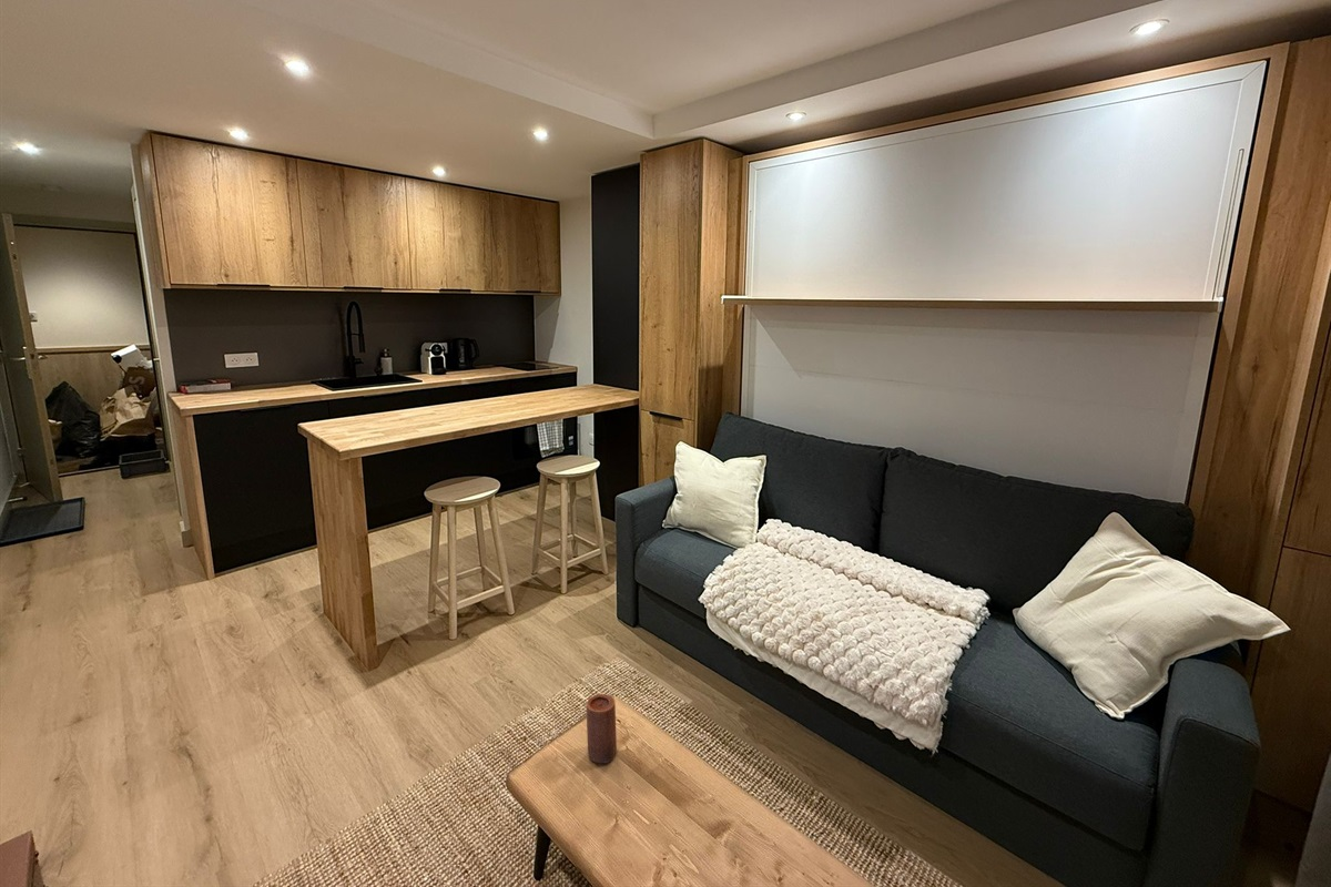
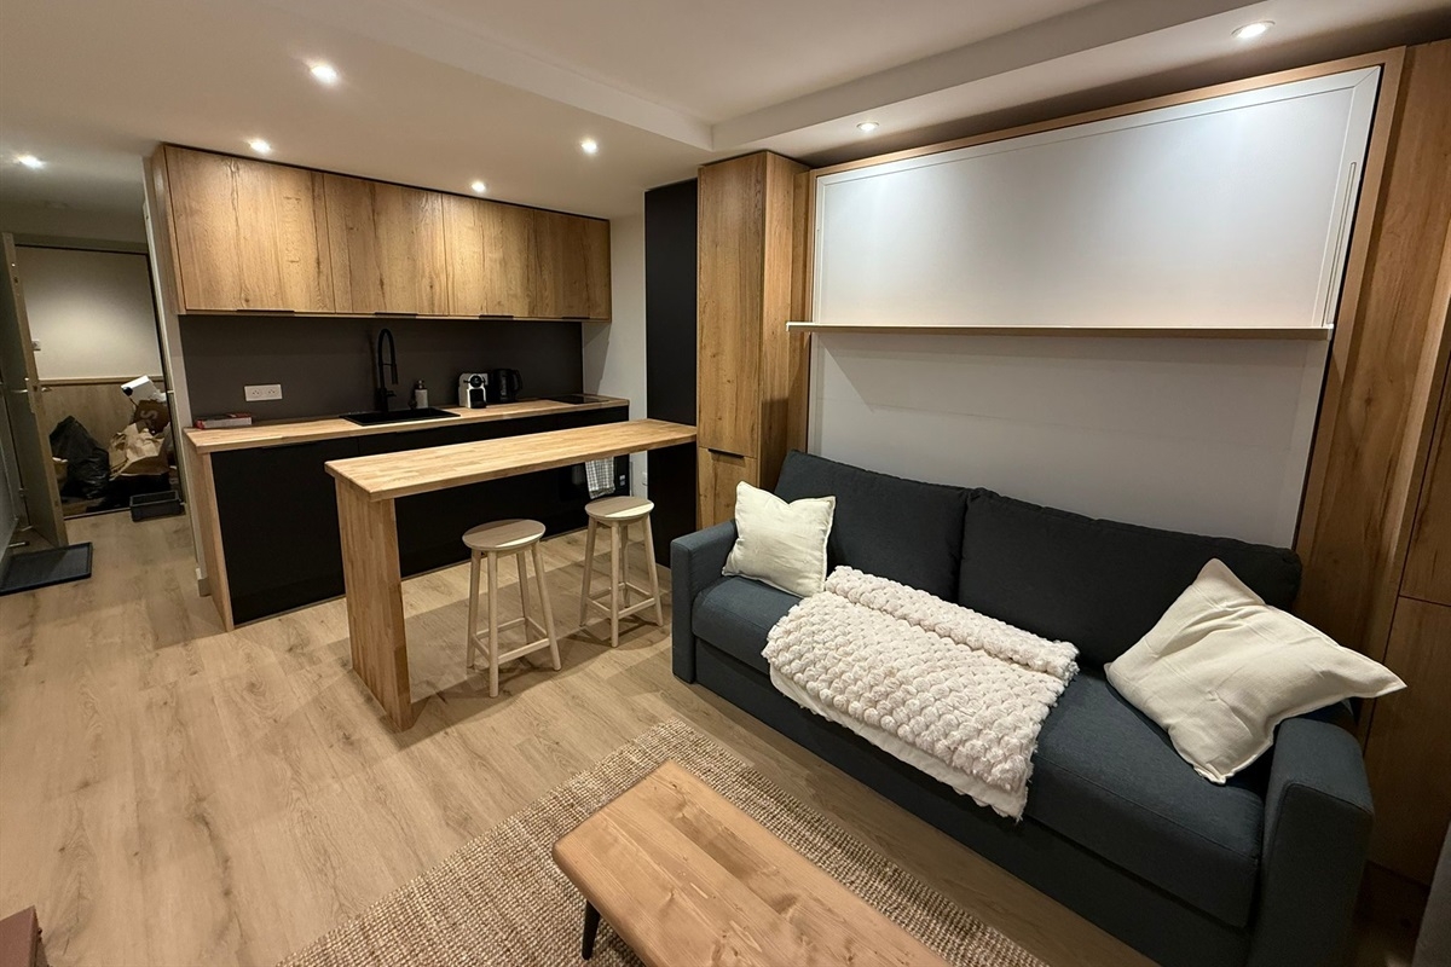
- candle [586,693,618,764]
